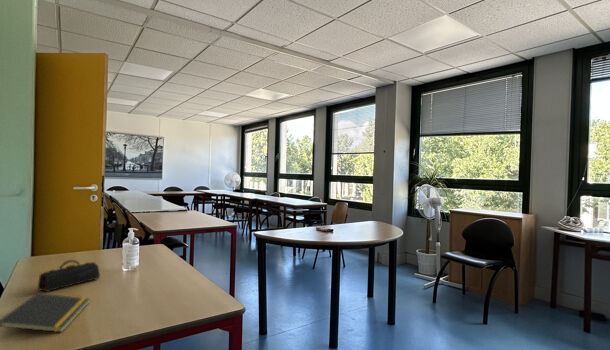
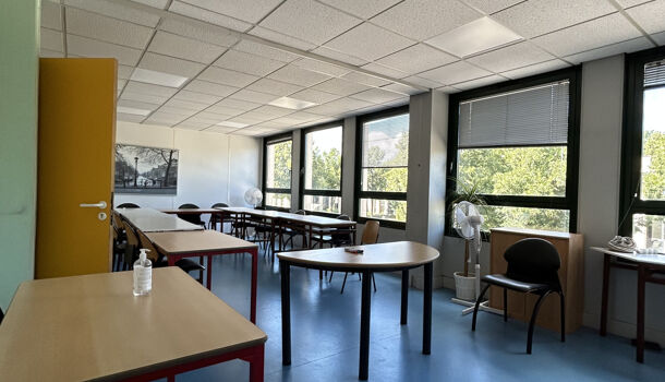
- pencil case [37,259,101,293]
- notepad [0,292,91,333]
